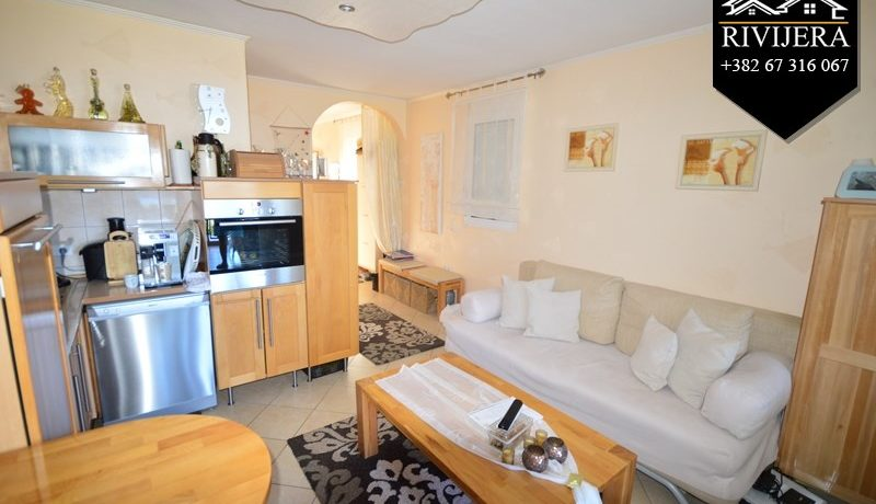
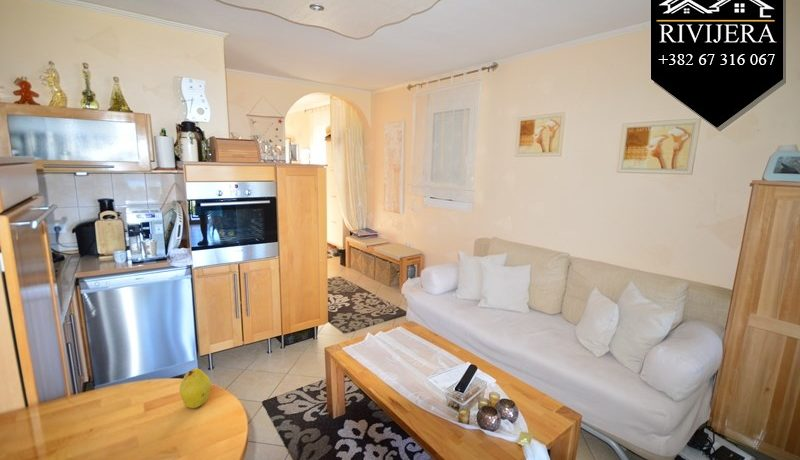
+ fruit [179,367,212,409]
